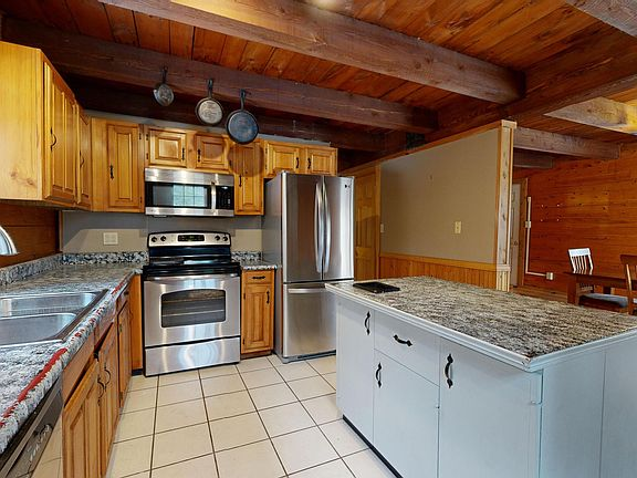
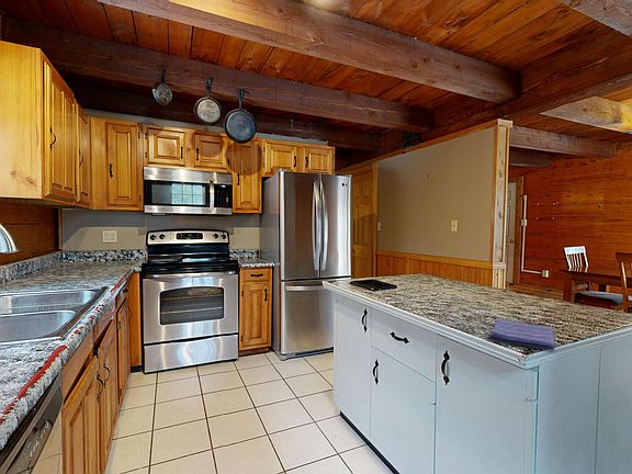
+ dish towel [488,317,556,351]
